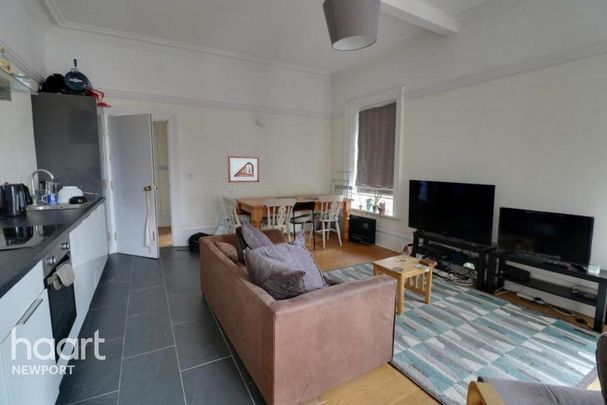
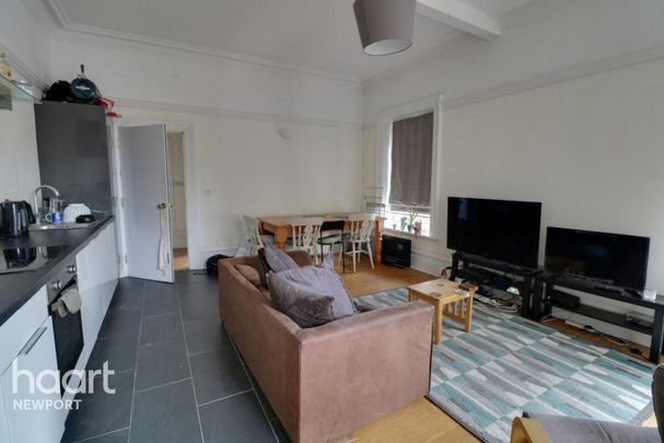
- picture frame [227,155,260,184]
